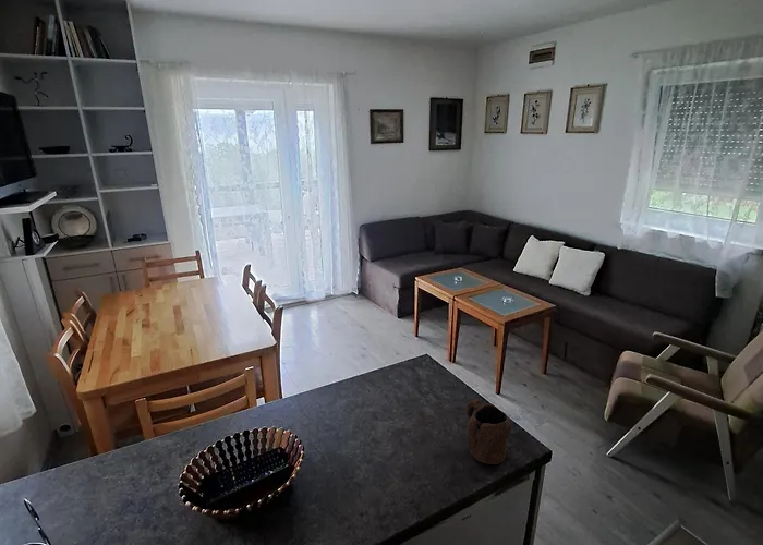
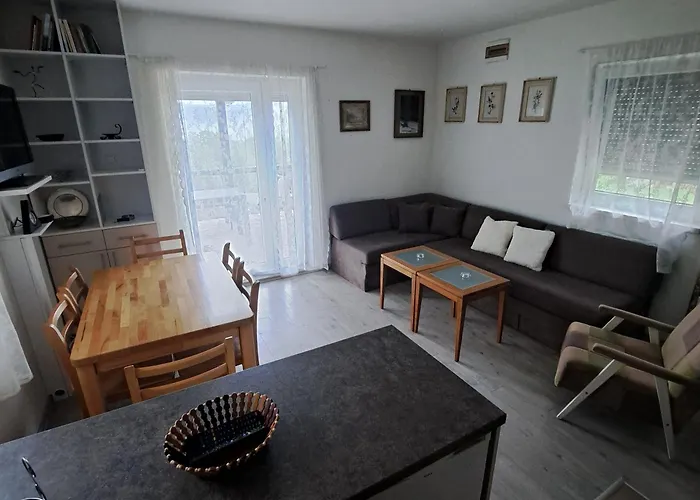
- mug [465,398,512,465]
